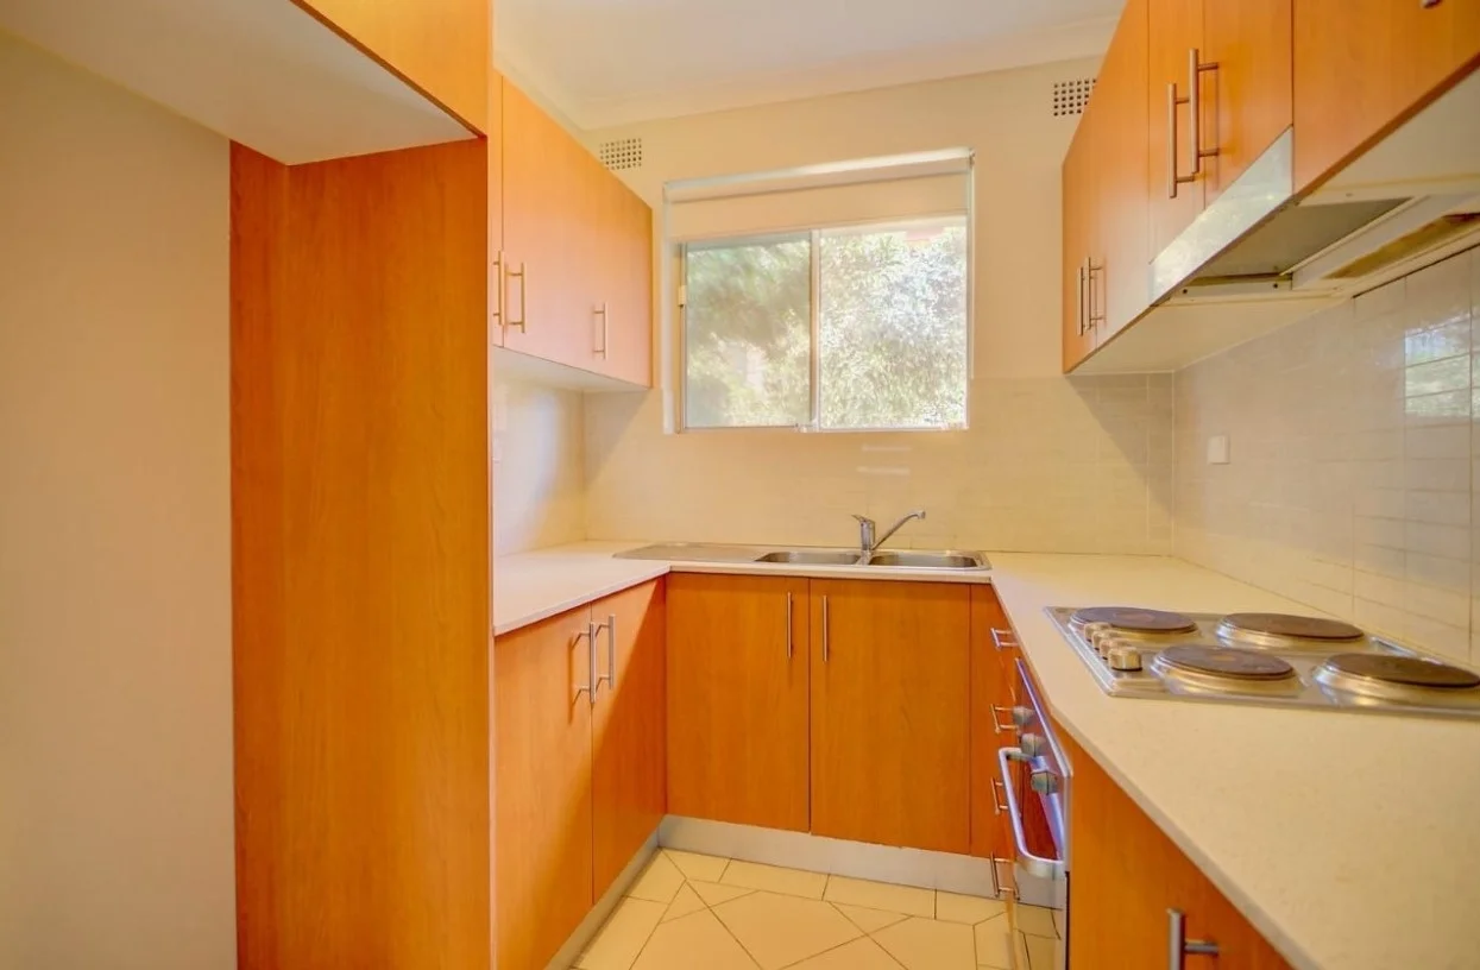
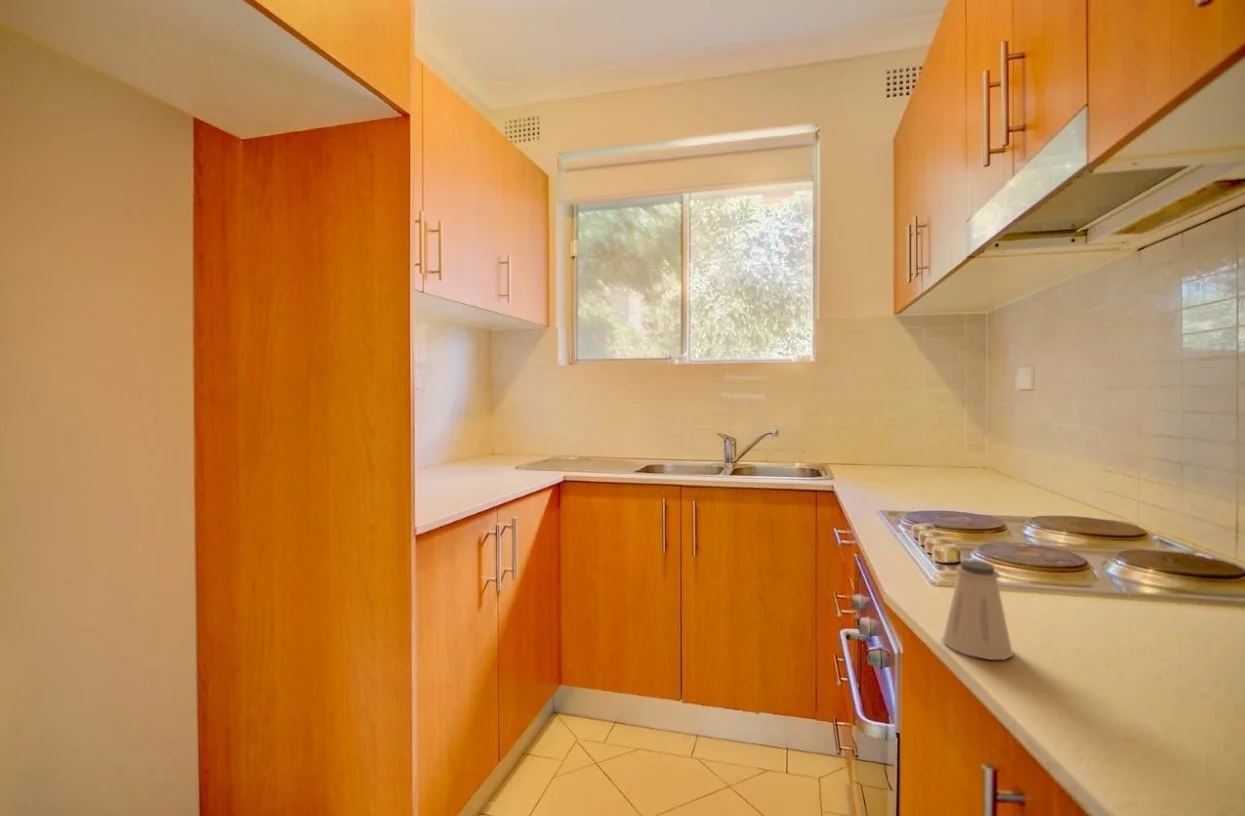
+ saltshaker [942,559,1014,661]
